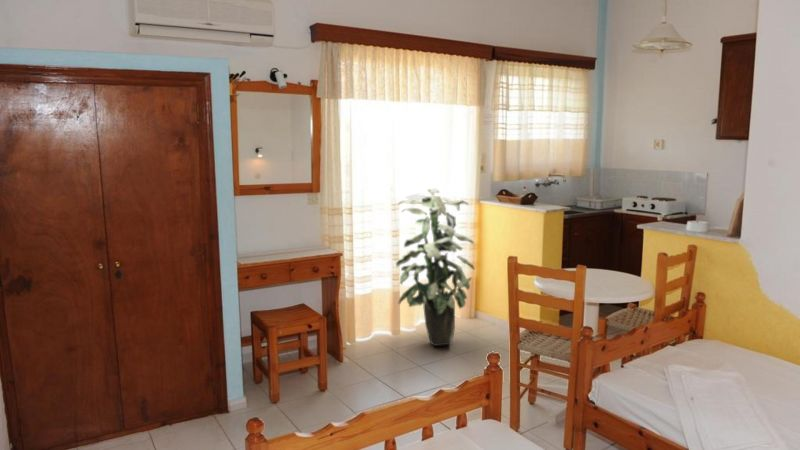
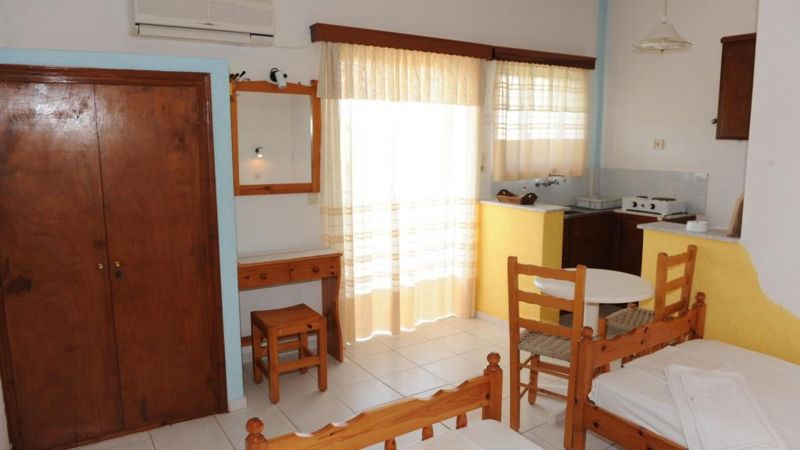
- indoor plant [395,187,476,347]
